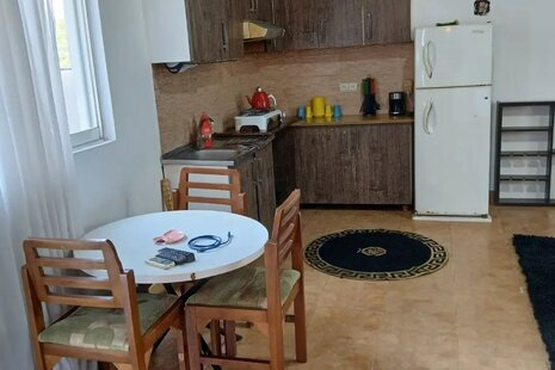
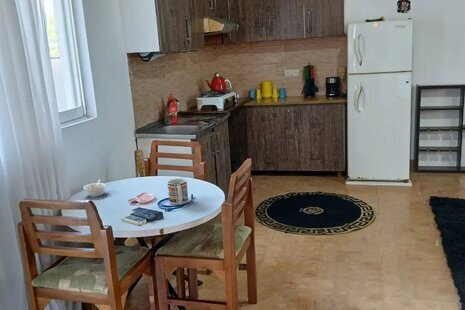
+ mug [166,178,189,206]
+ legume [82,179,107,198]
